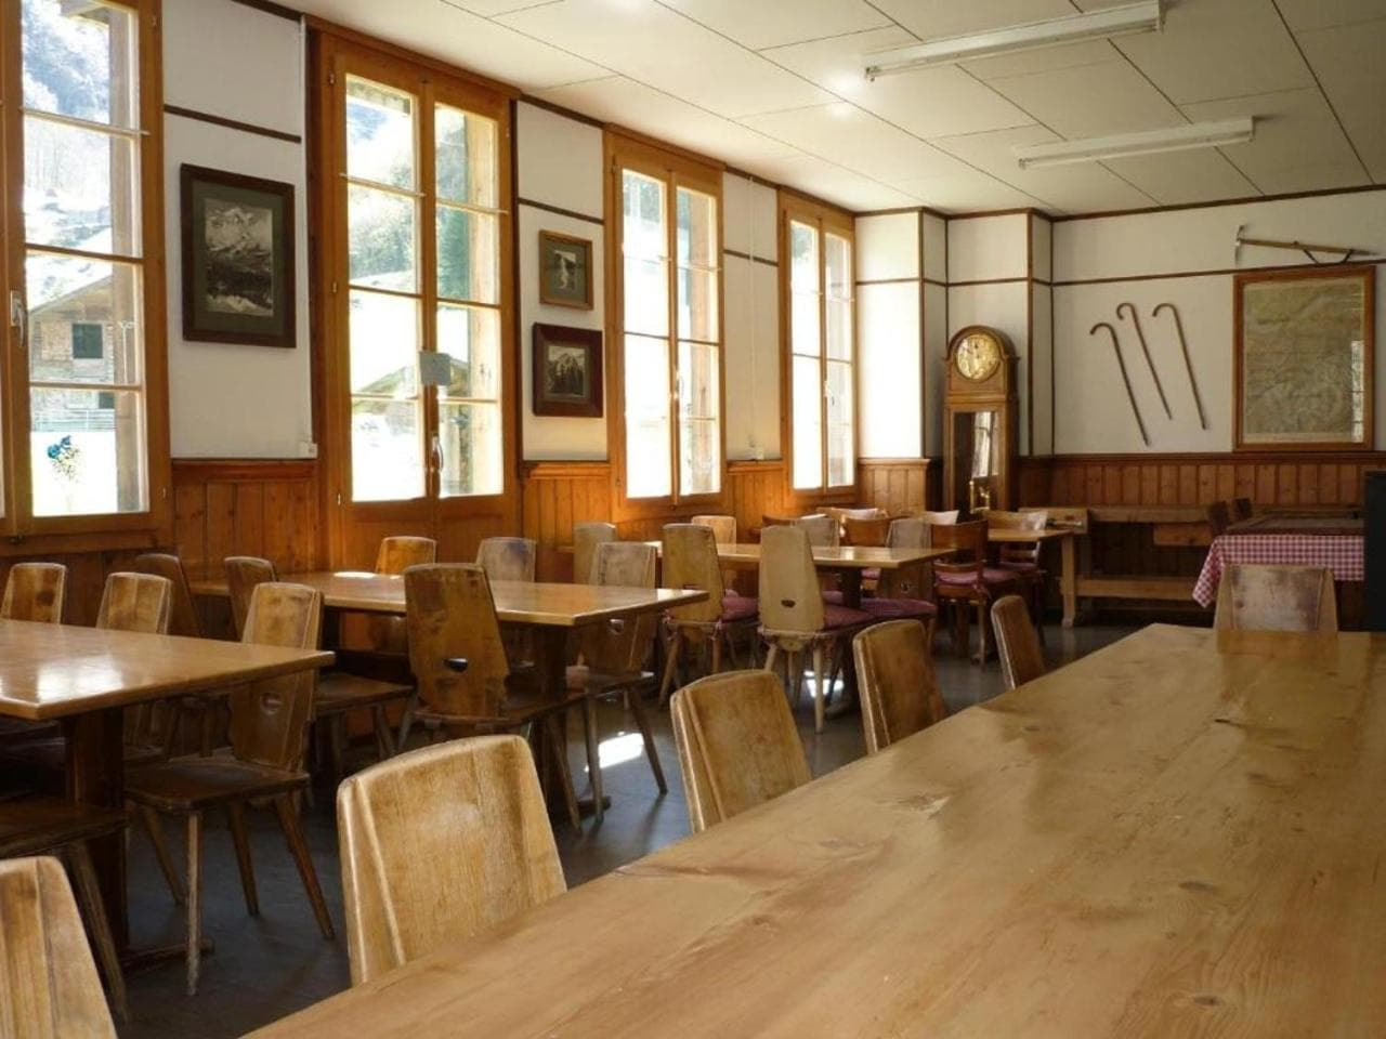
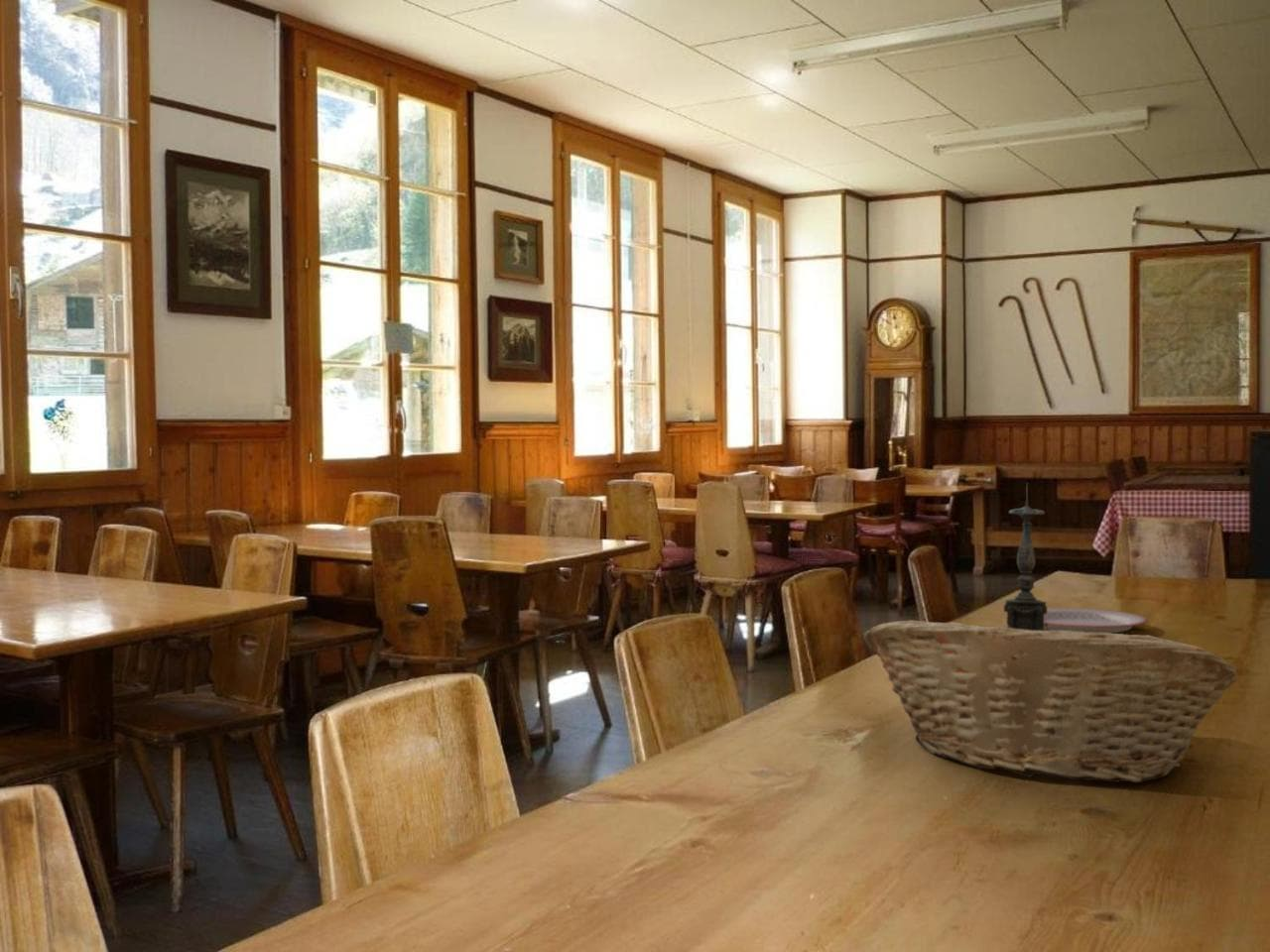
+ candle holder [1003,482,1048,631]
+ fruit basket [863,619,1238,783]
+ plate [1044,608,1149,634]
